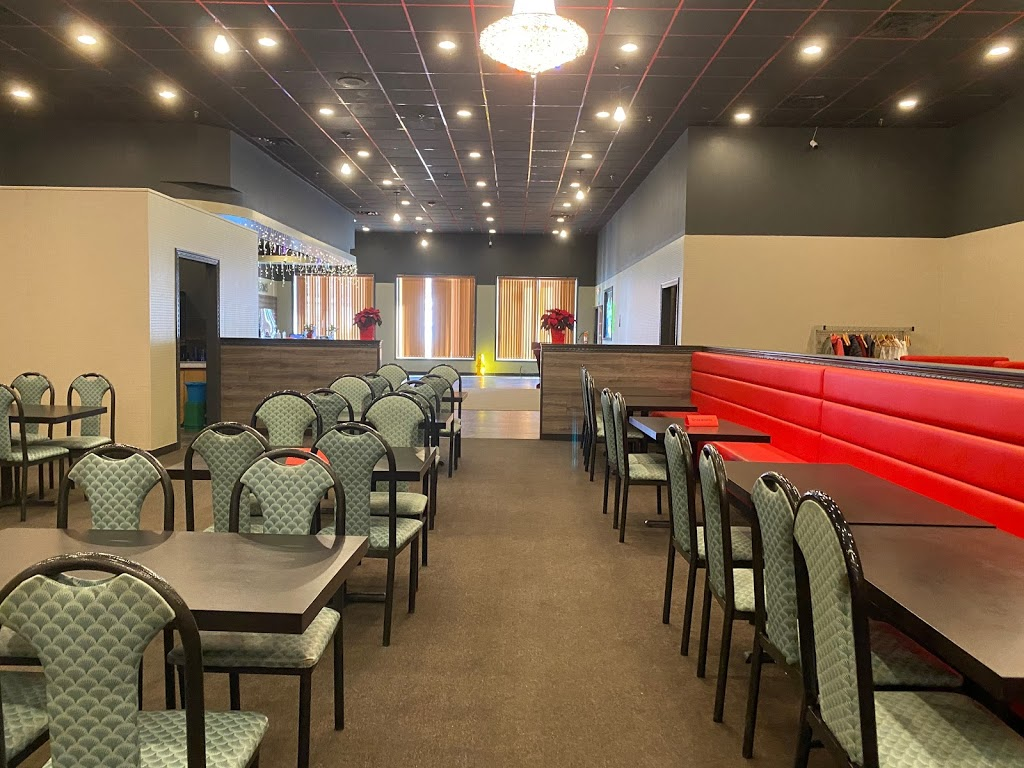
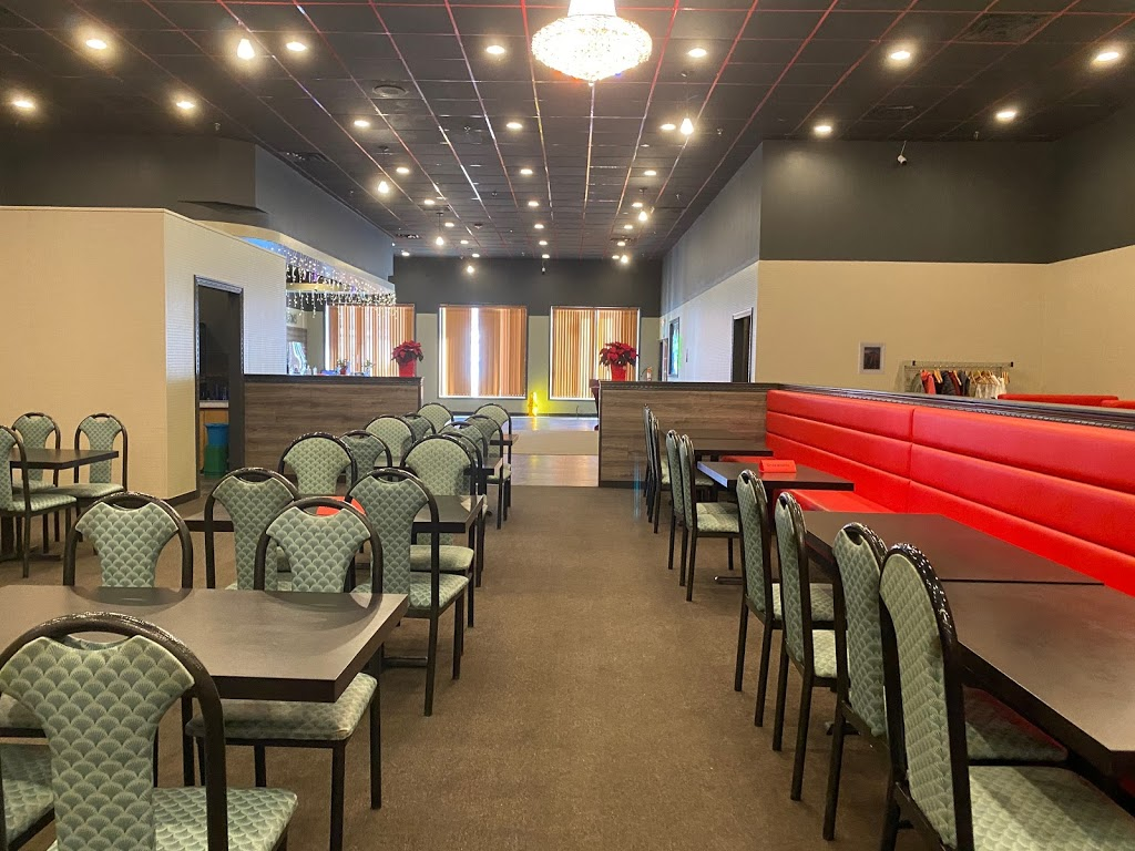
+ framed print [857,341,887,376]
